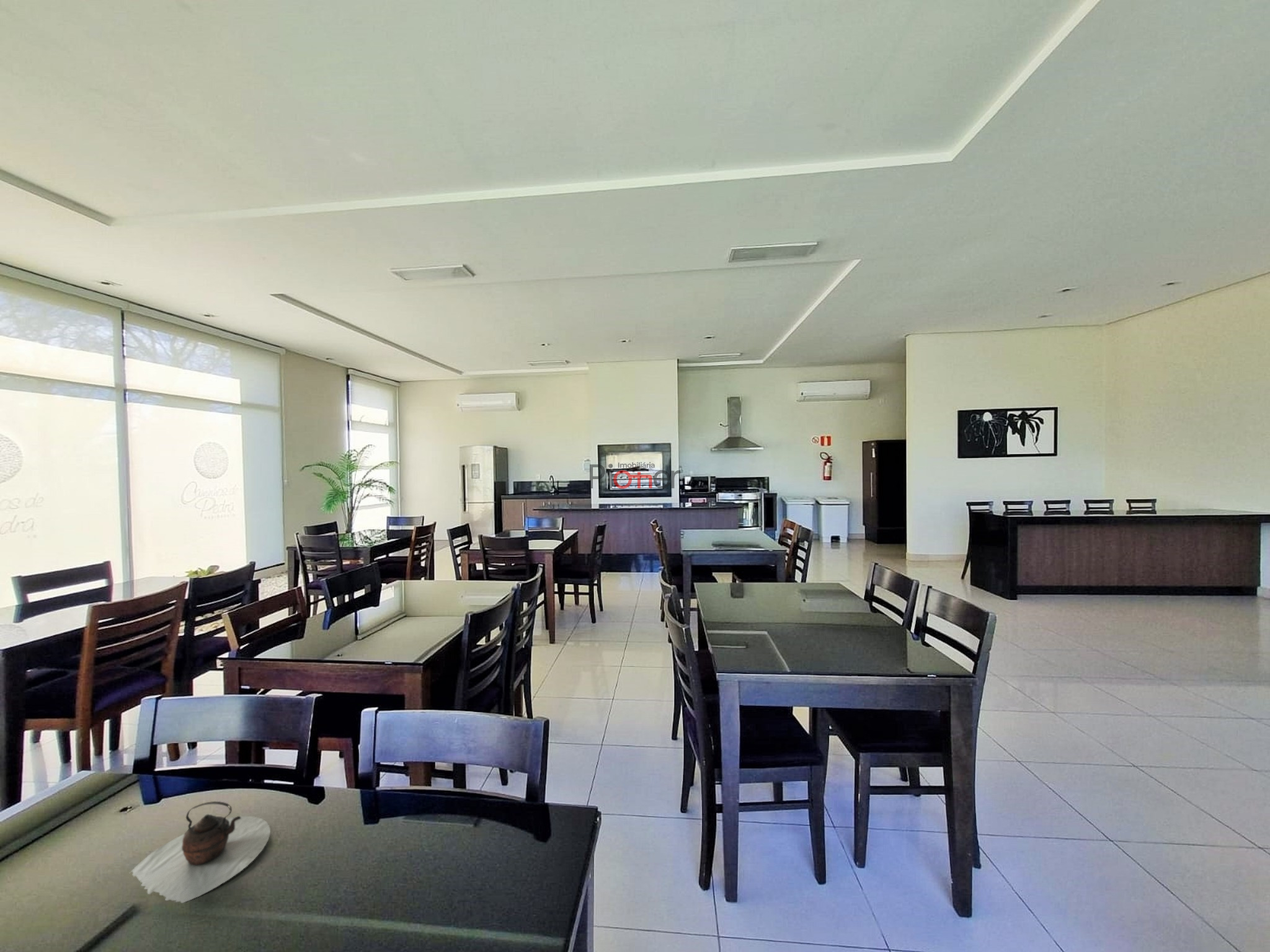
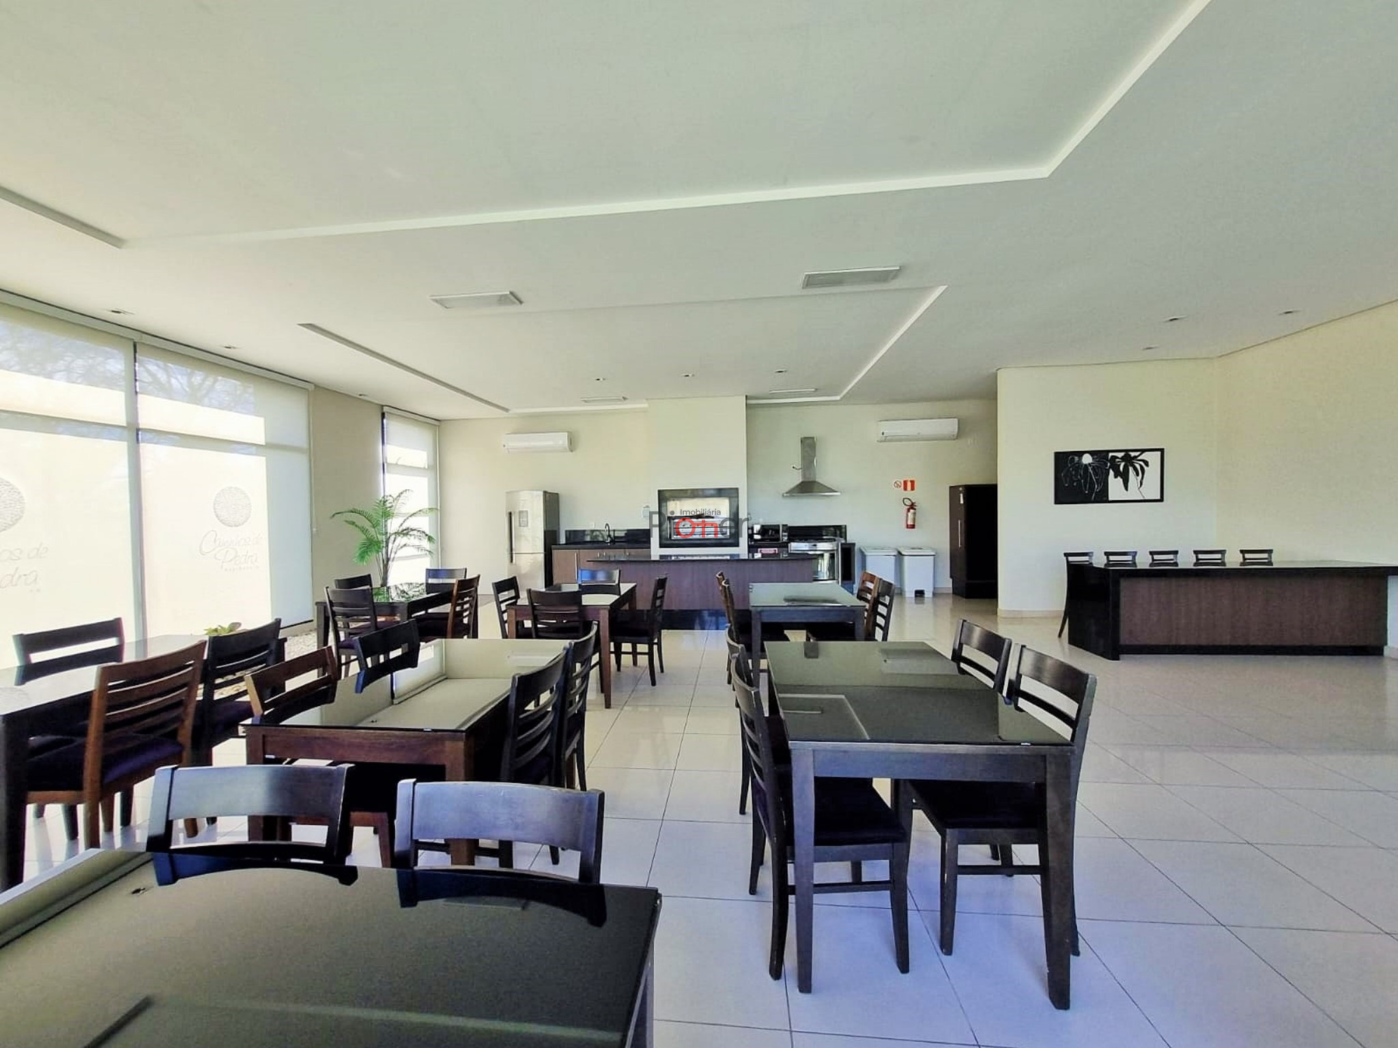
- teapot [129,801,271,904]
